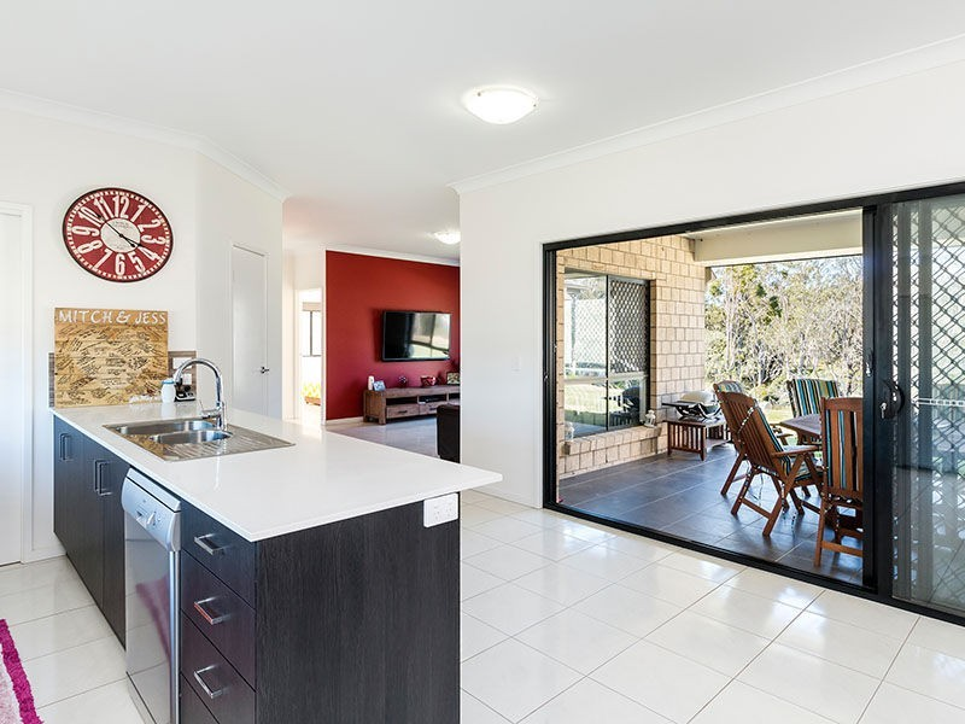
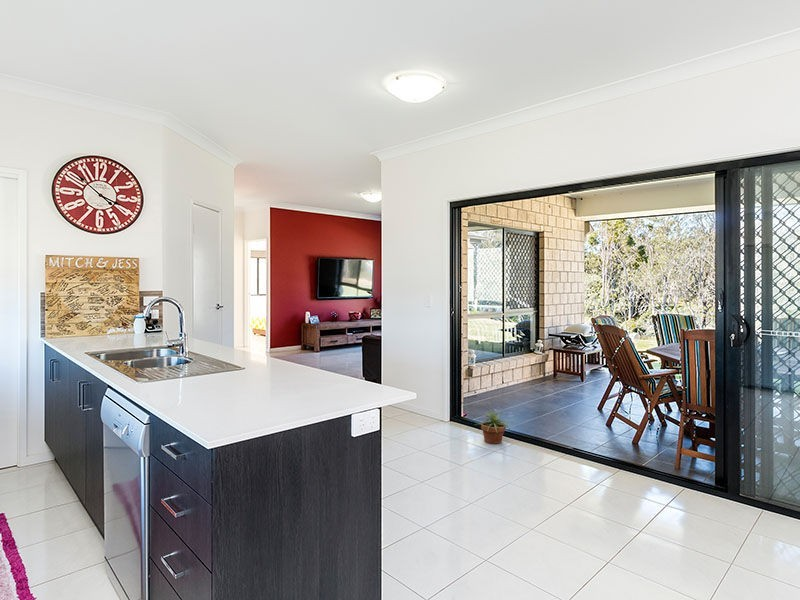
+ potted plant [474,409,512,445]
